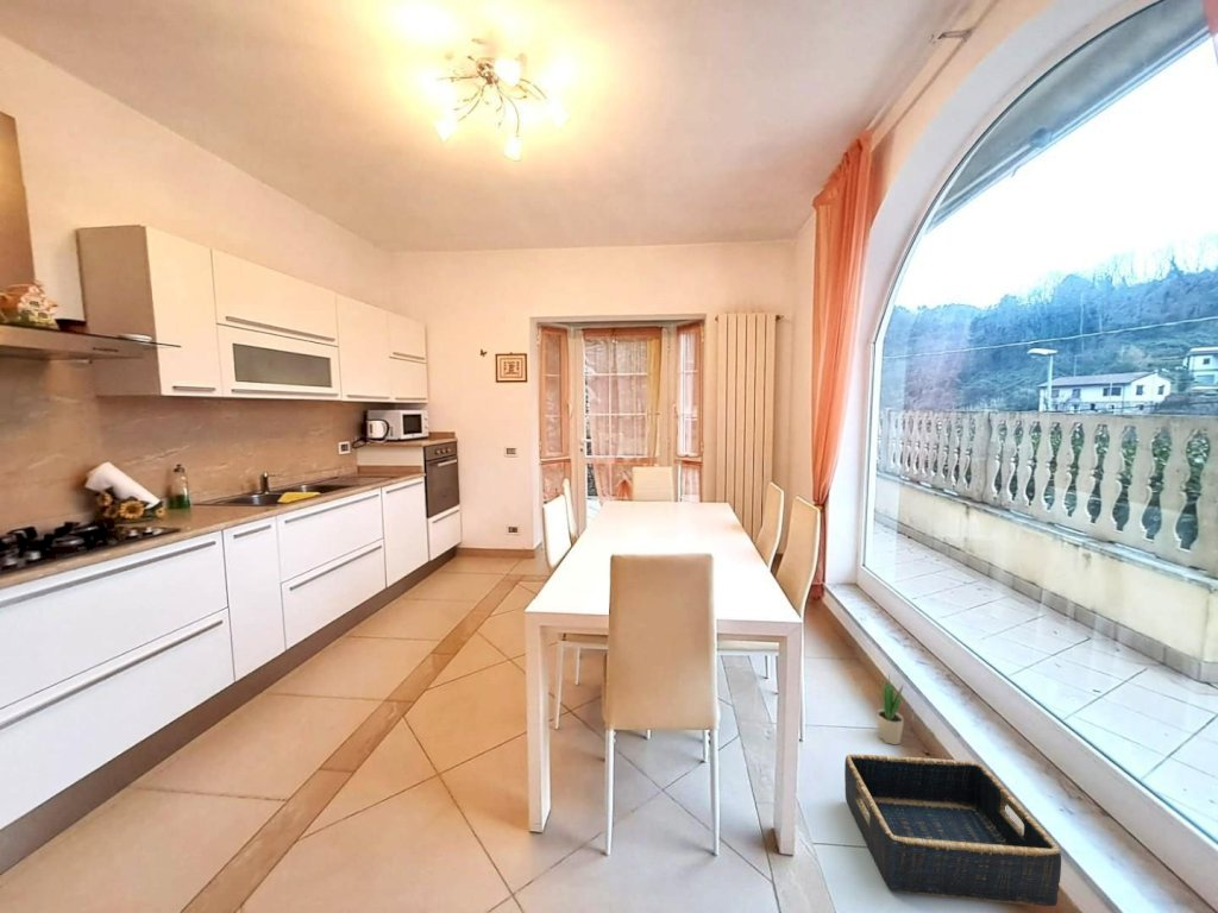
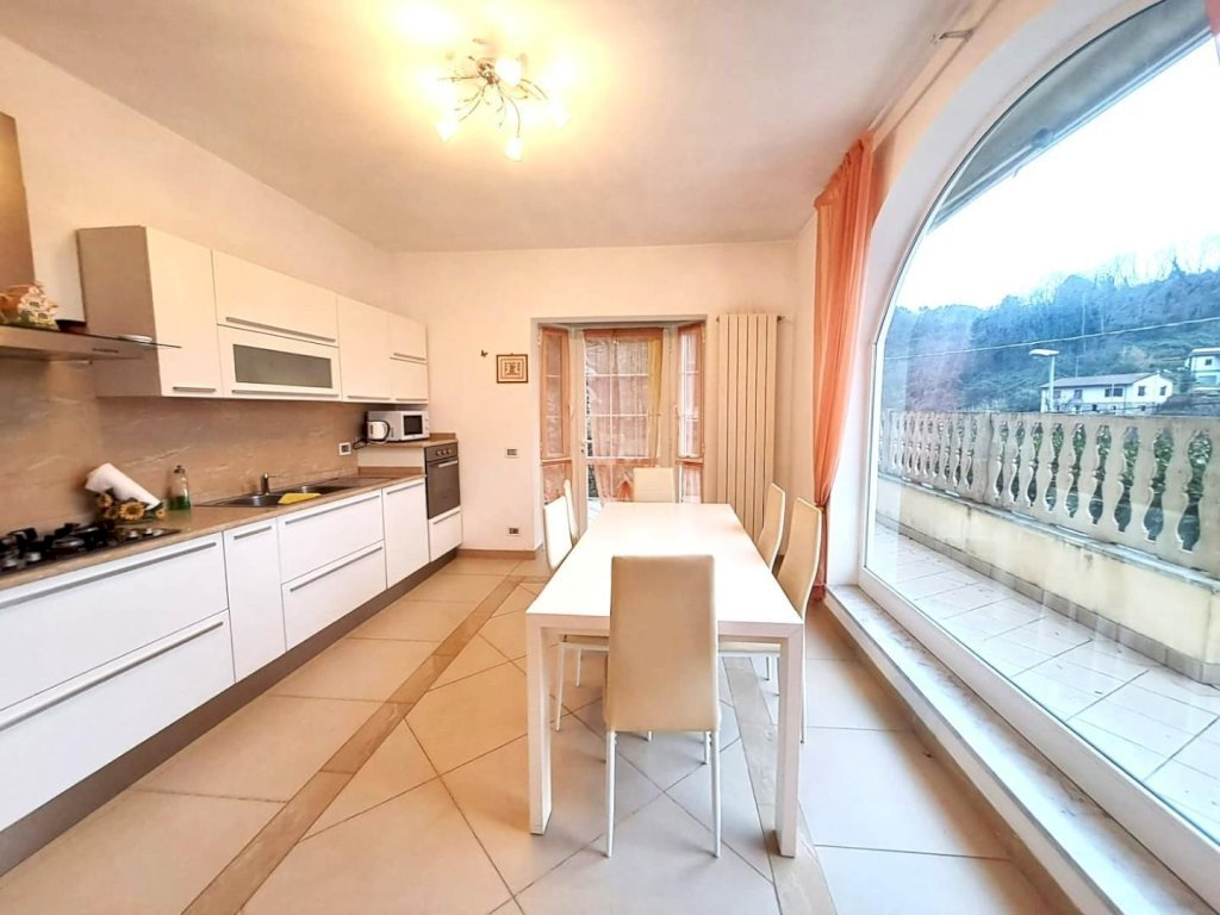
- potted plant [877,673,905,745]
- basket [843,754,1062,907]
